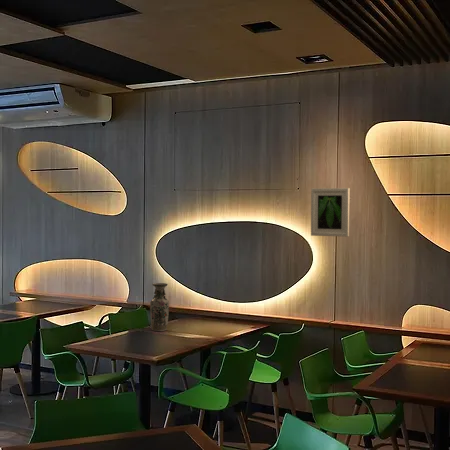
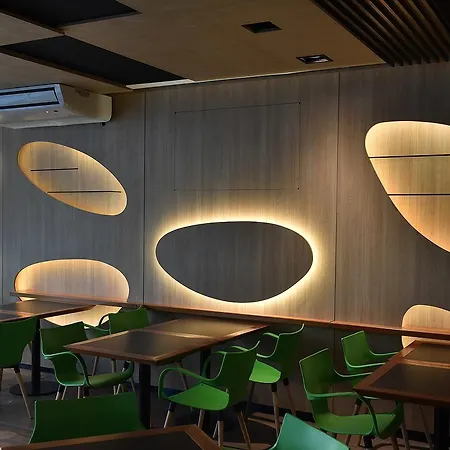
- vase [149,282,170,332]
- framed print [310,187,351,238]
